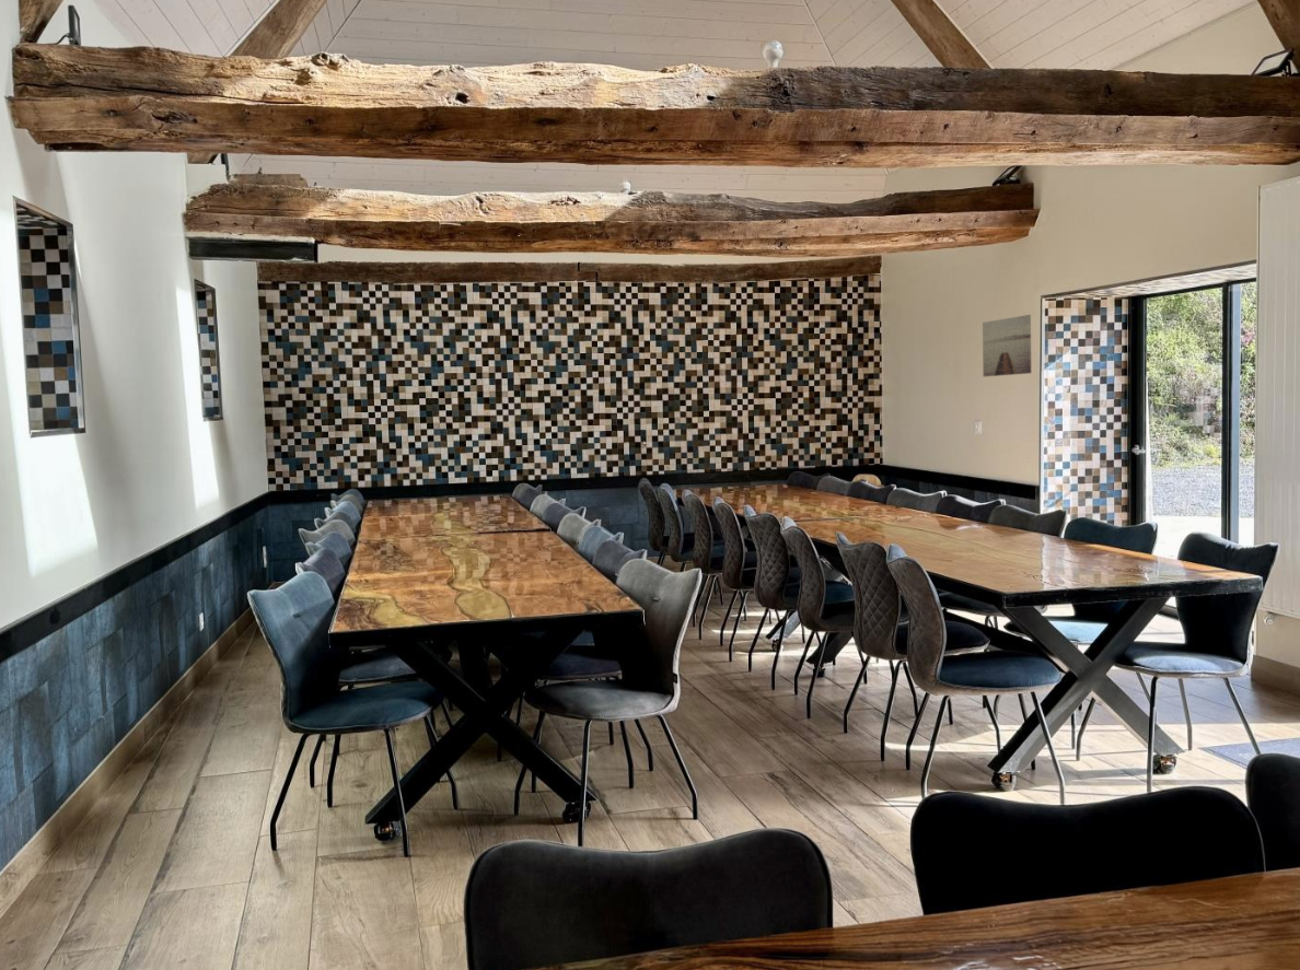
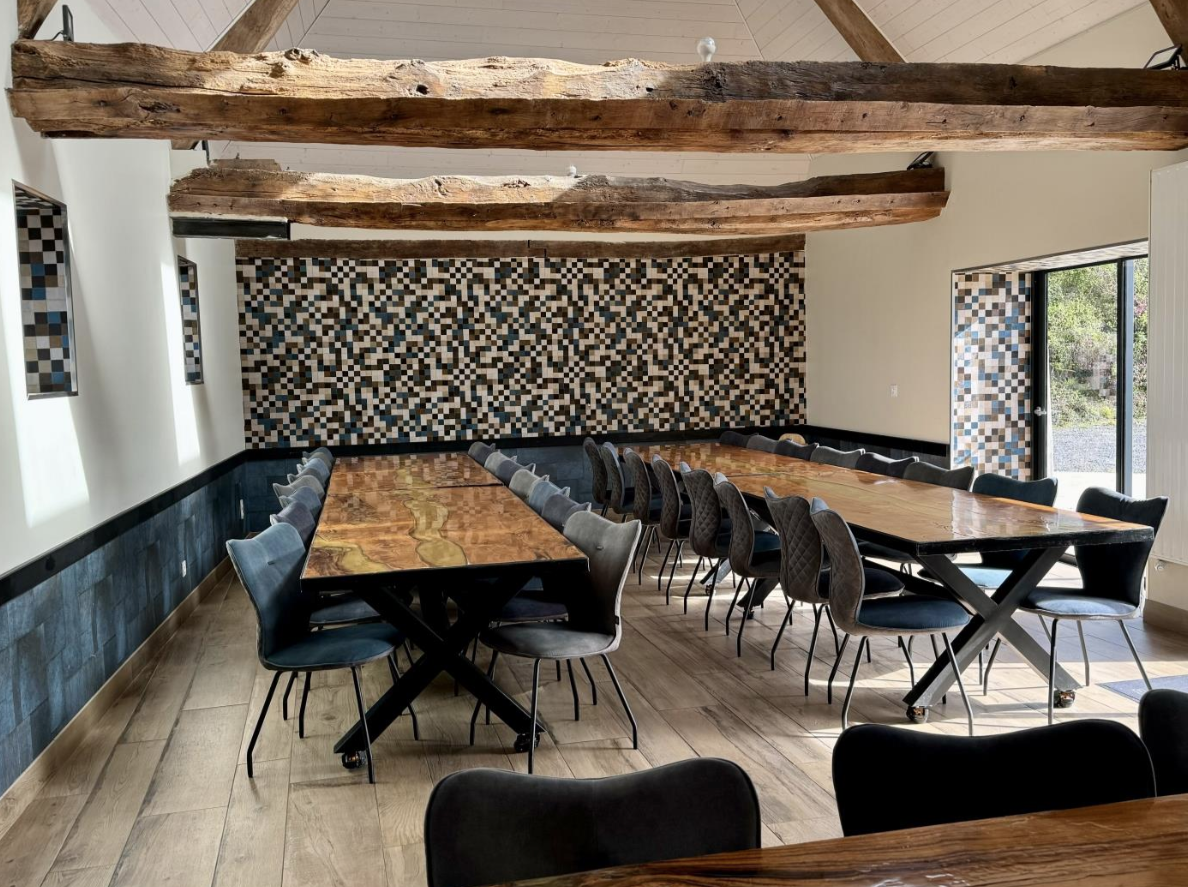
- wall art [982,314,1032,377]
